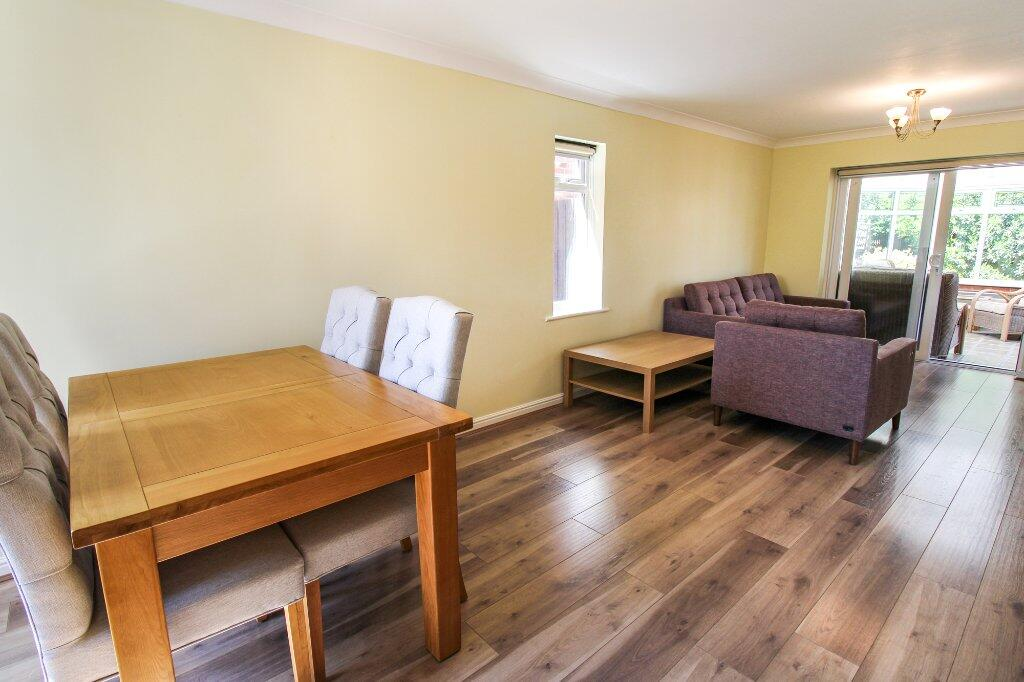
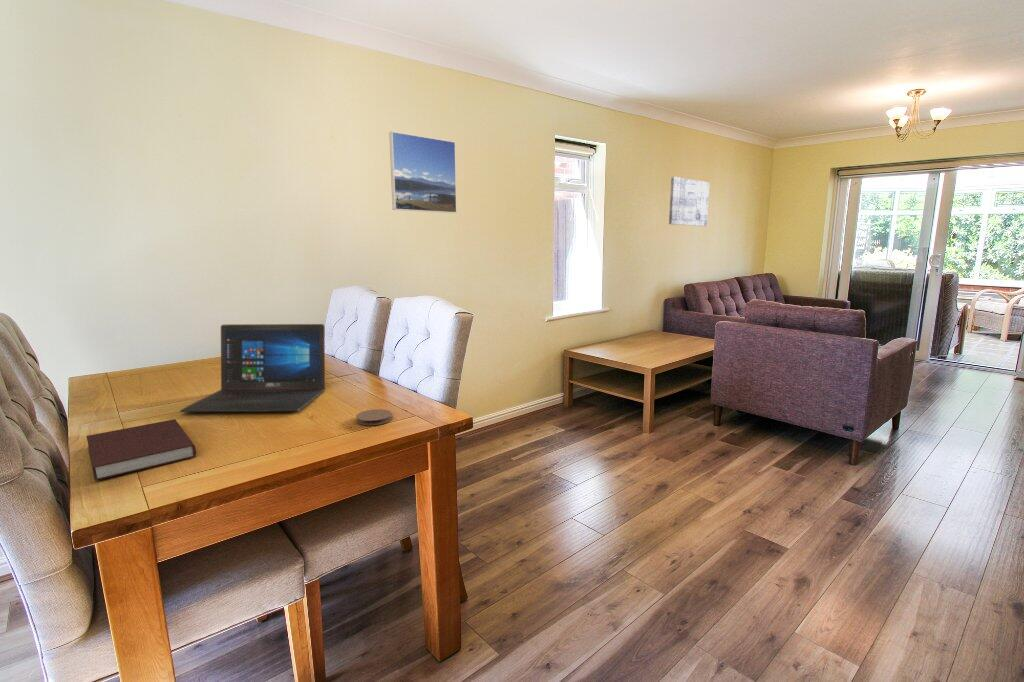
+ wall art [668,176,710,227]
+ laptop [179,323,326,413]
+ coaster [355,408,393,426]
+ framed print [388,131,458,214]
+ notebook [86,418,197,481]
